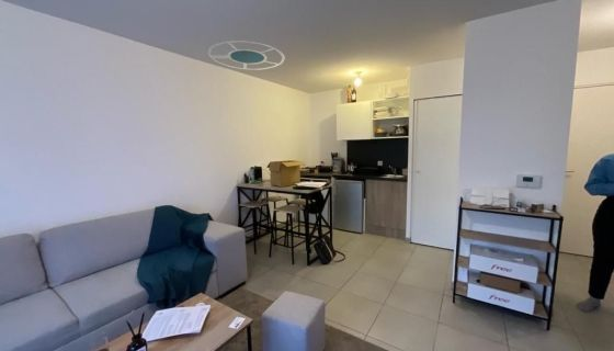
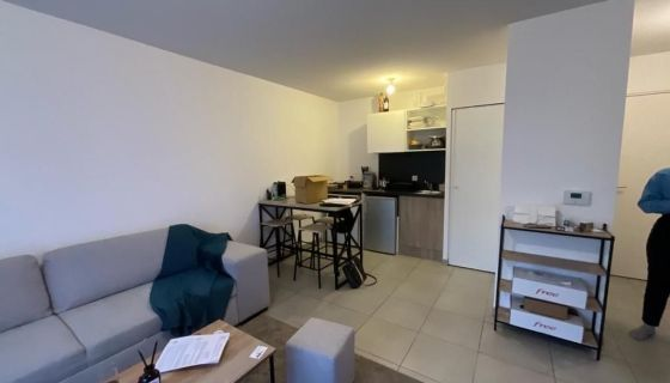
- sundial [207,39,286,71]
